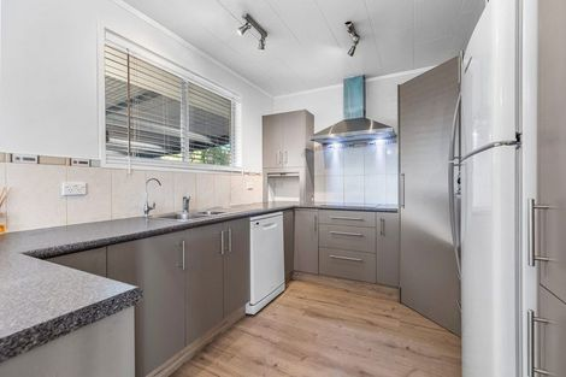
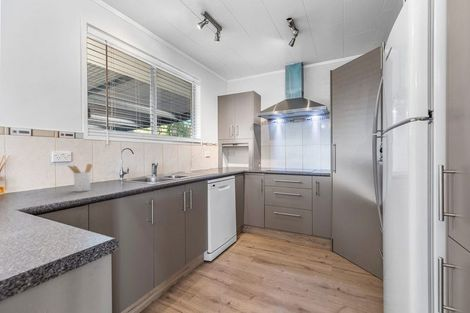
+ utensil holder [67,163,93,193]
